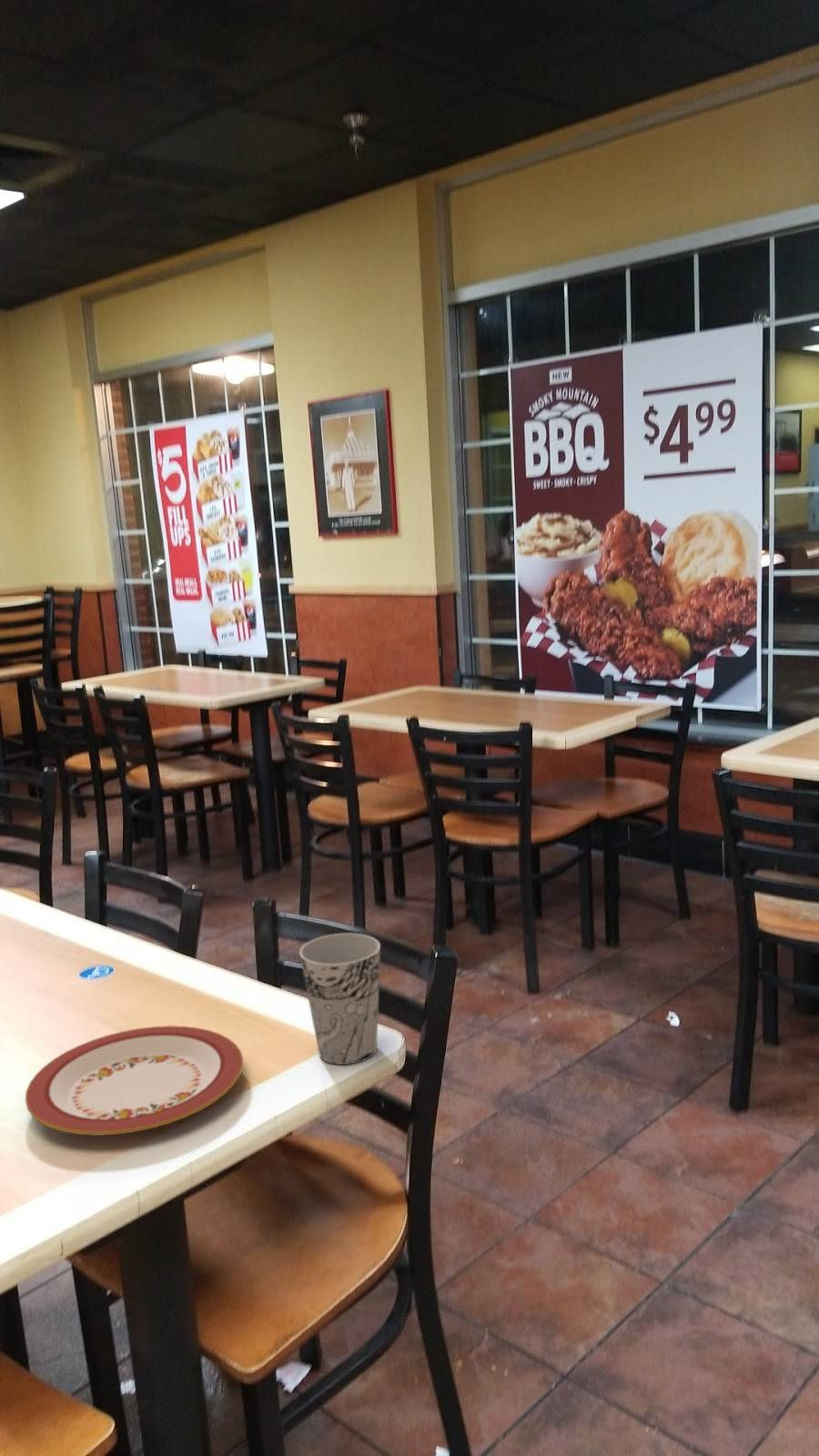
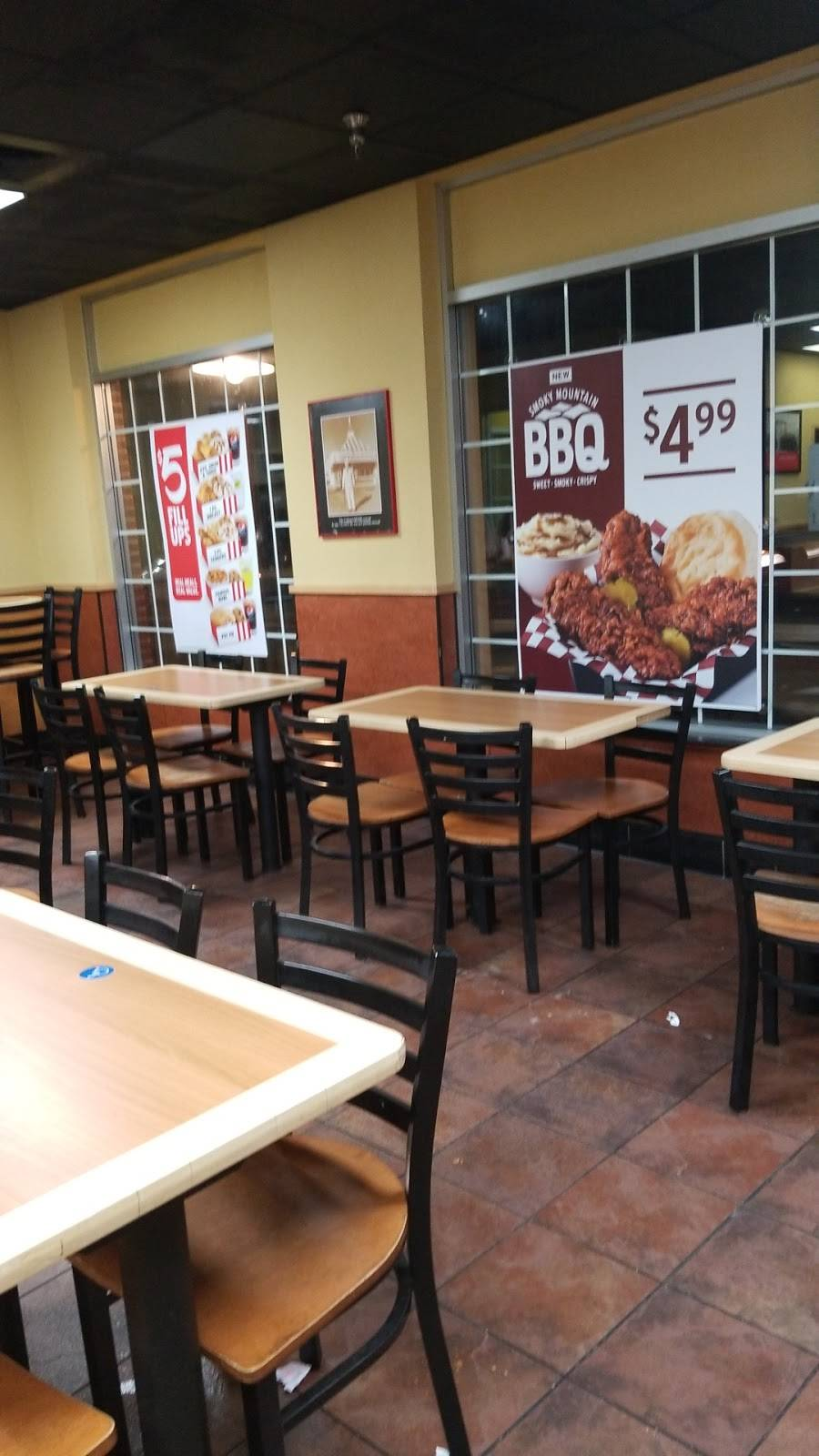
- plate [25,1025,244,1137]
- cup [298,933,381,1066]
